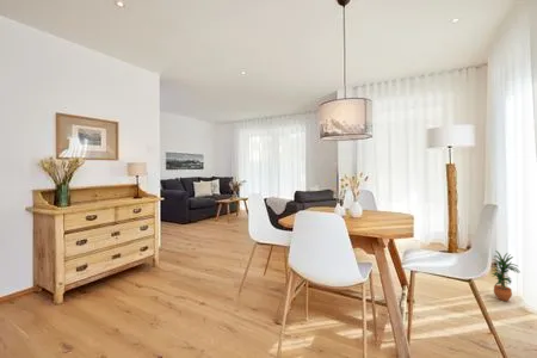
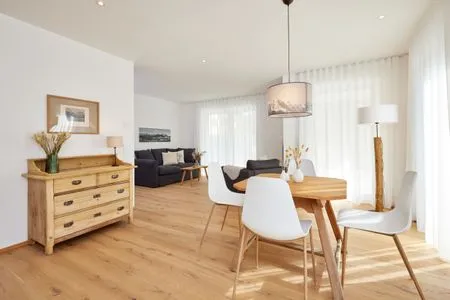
- potted plant [490,249,521,302]
